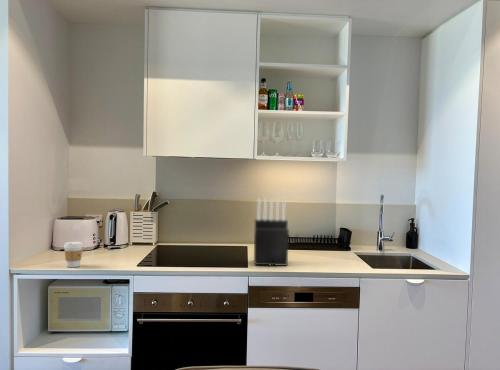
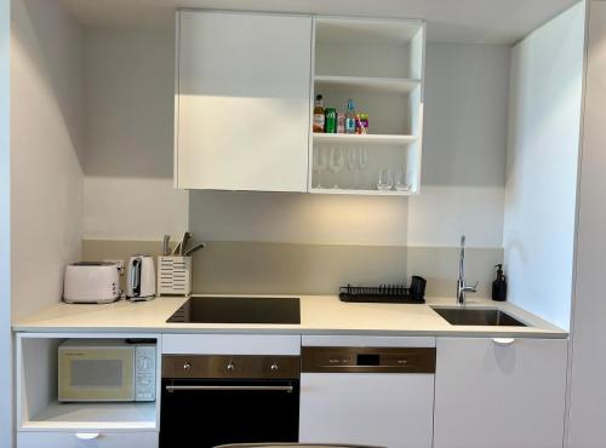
- knife block [253,198,290,267]
- coffee cup [63,241,84,268]
